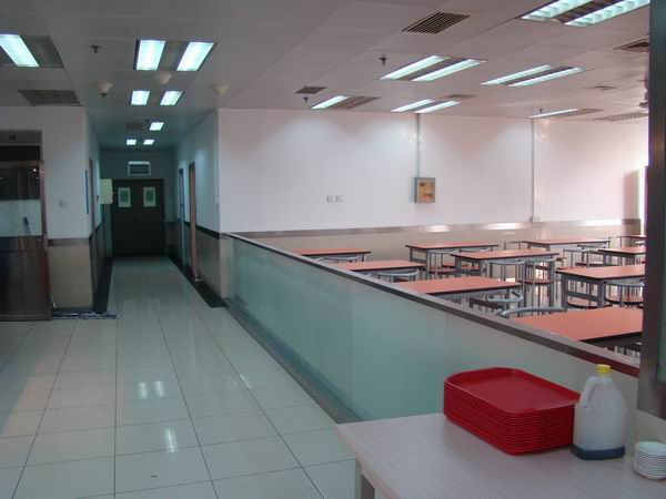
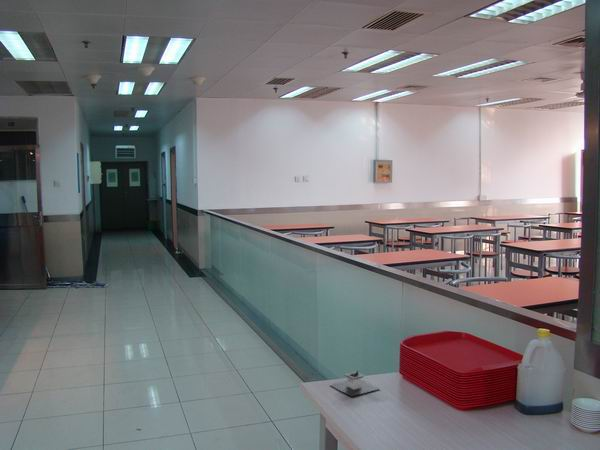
+ architectural model [329,370,381,397]
